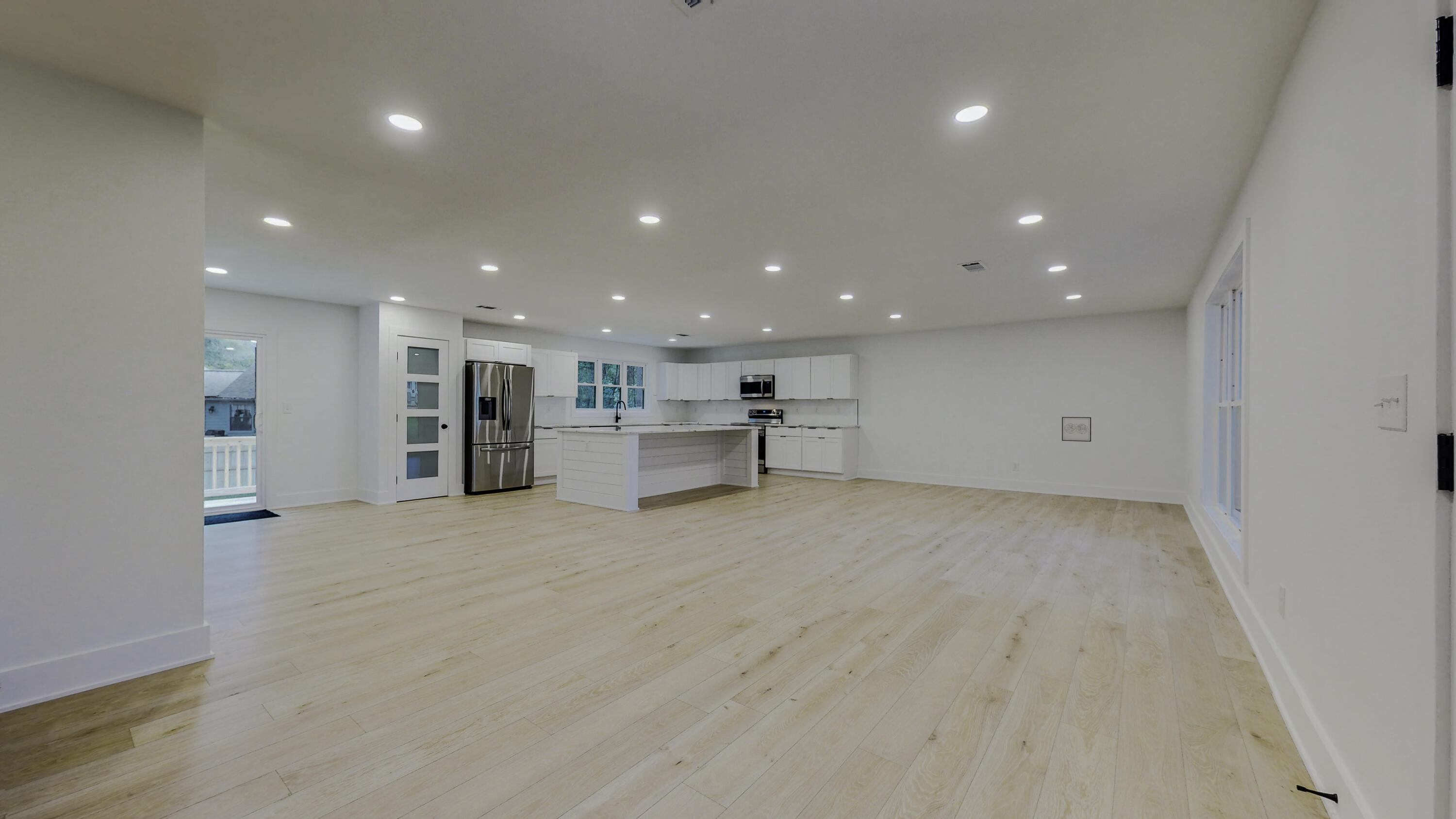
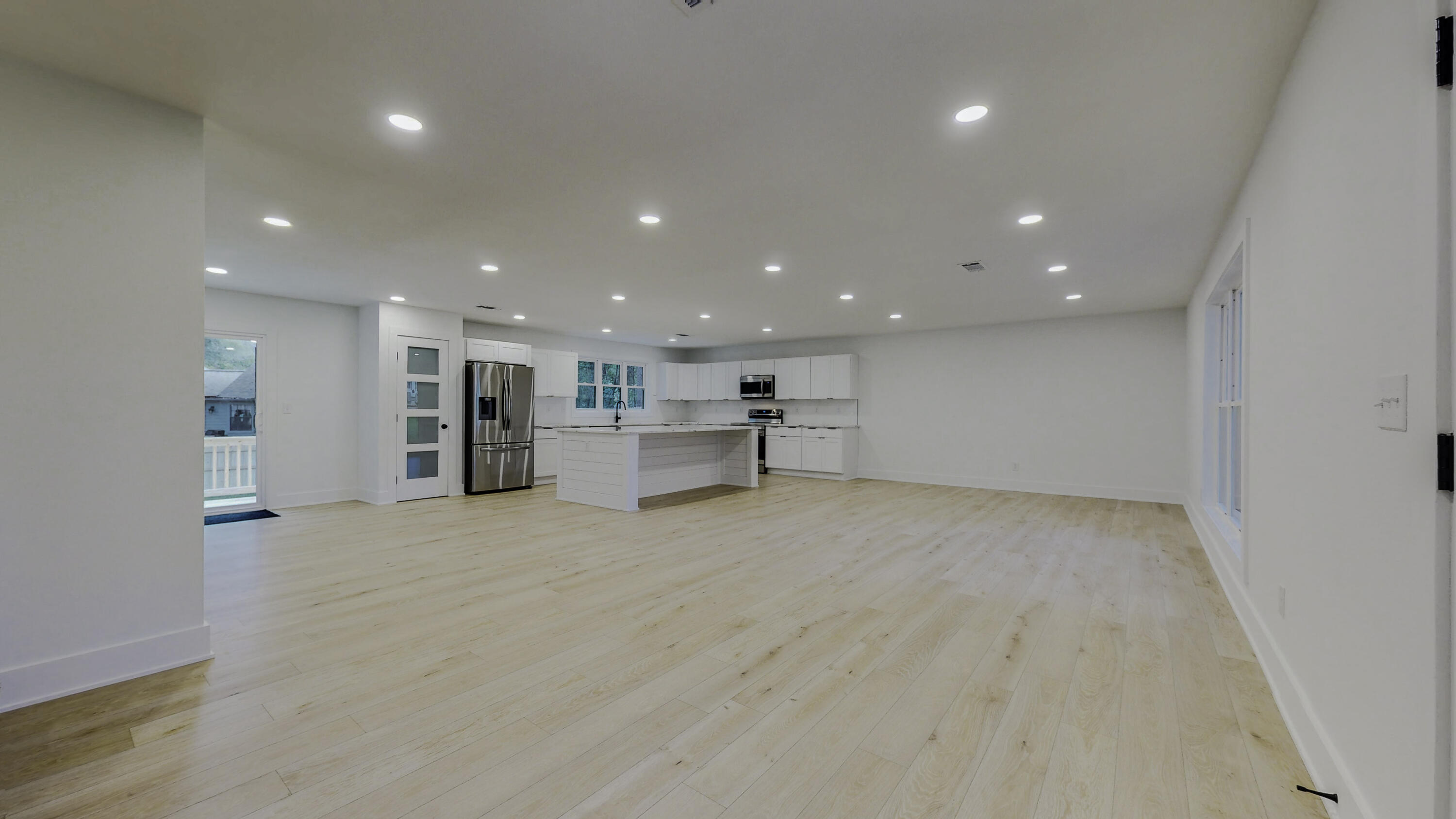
- wall art [1061,417,1092,442]
